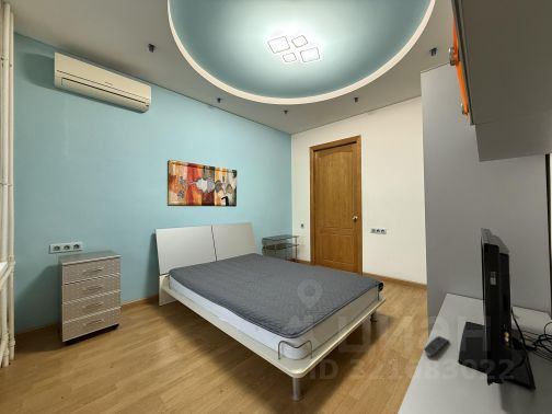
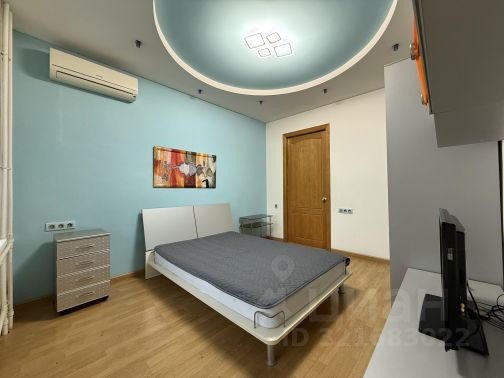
- remote control [423,335,450,357]
